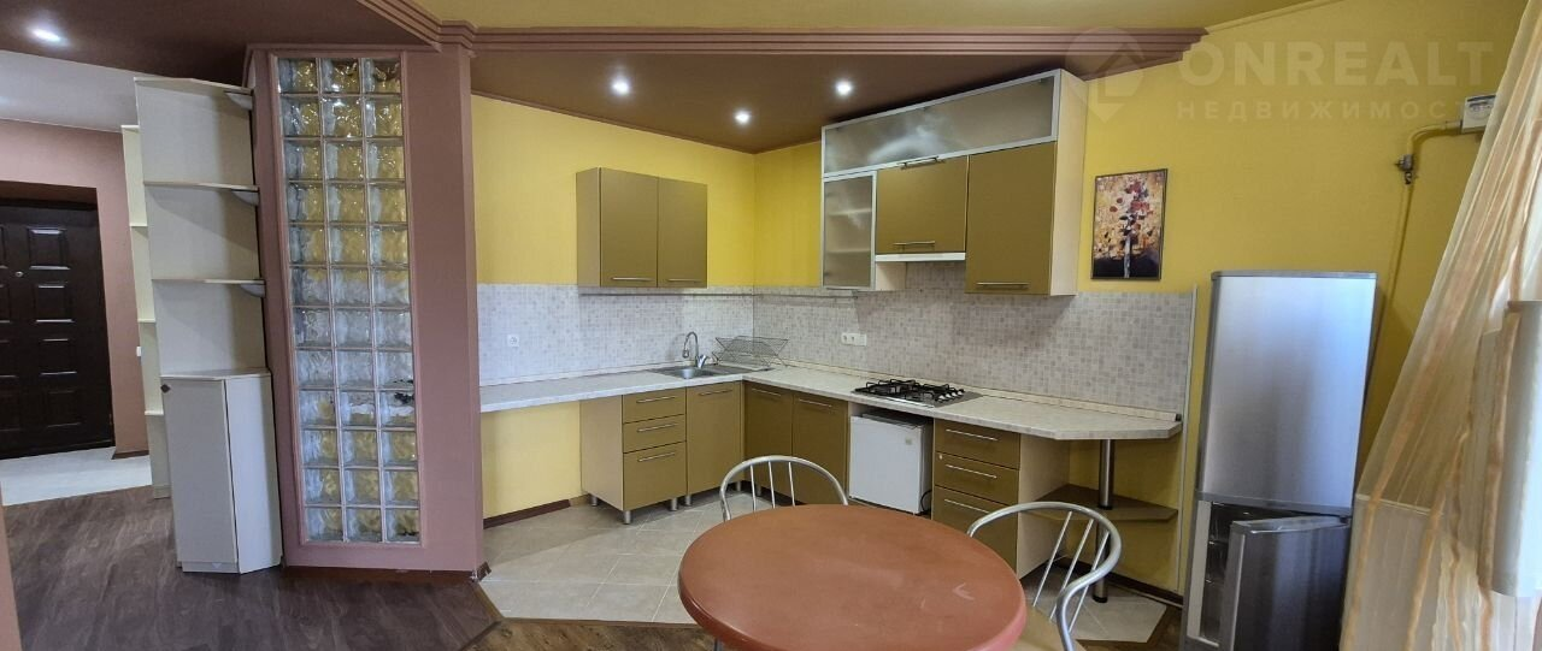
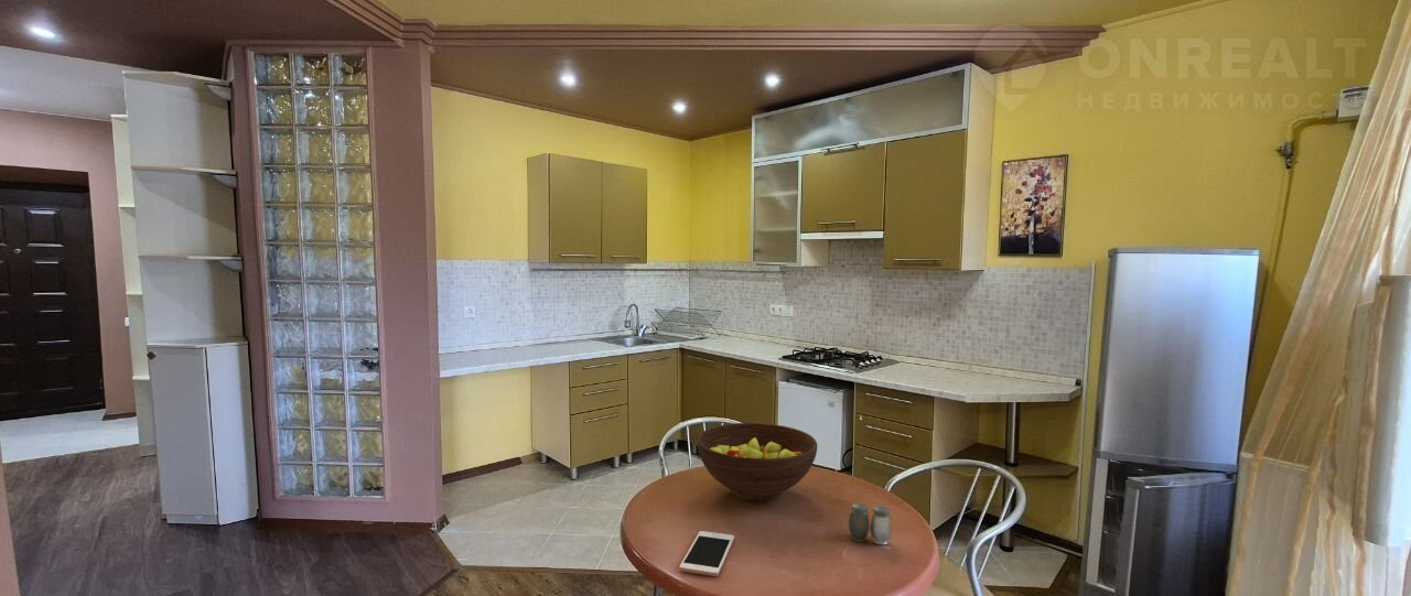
+ fruit bowl [697,422,818,502]
+ salt and pepper shaker [848,501,892,545]
+ cell phone [678,530,735,577]
